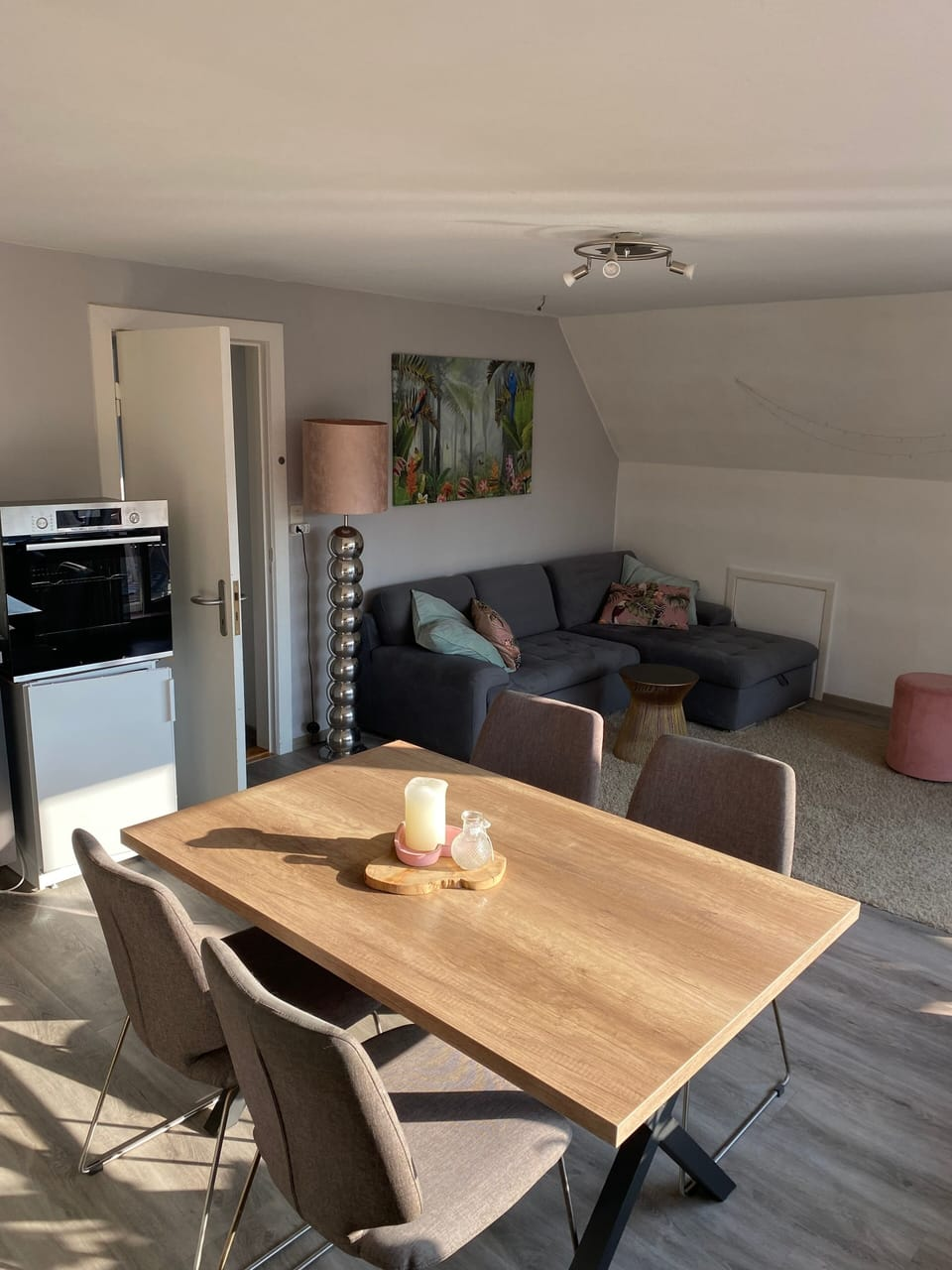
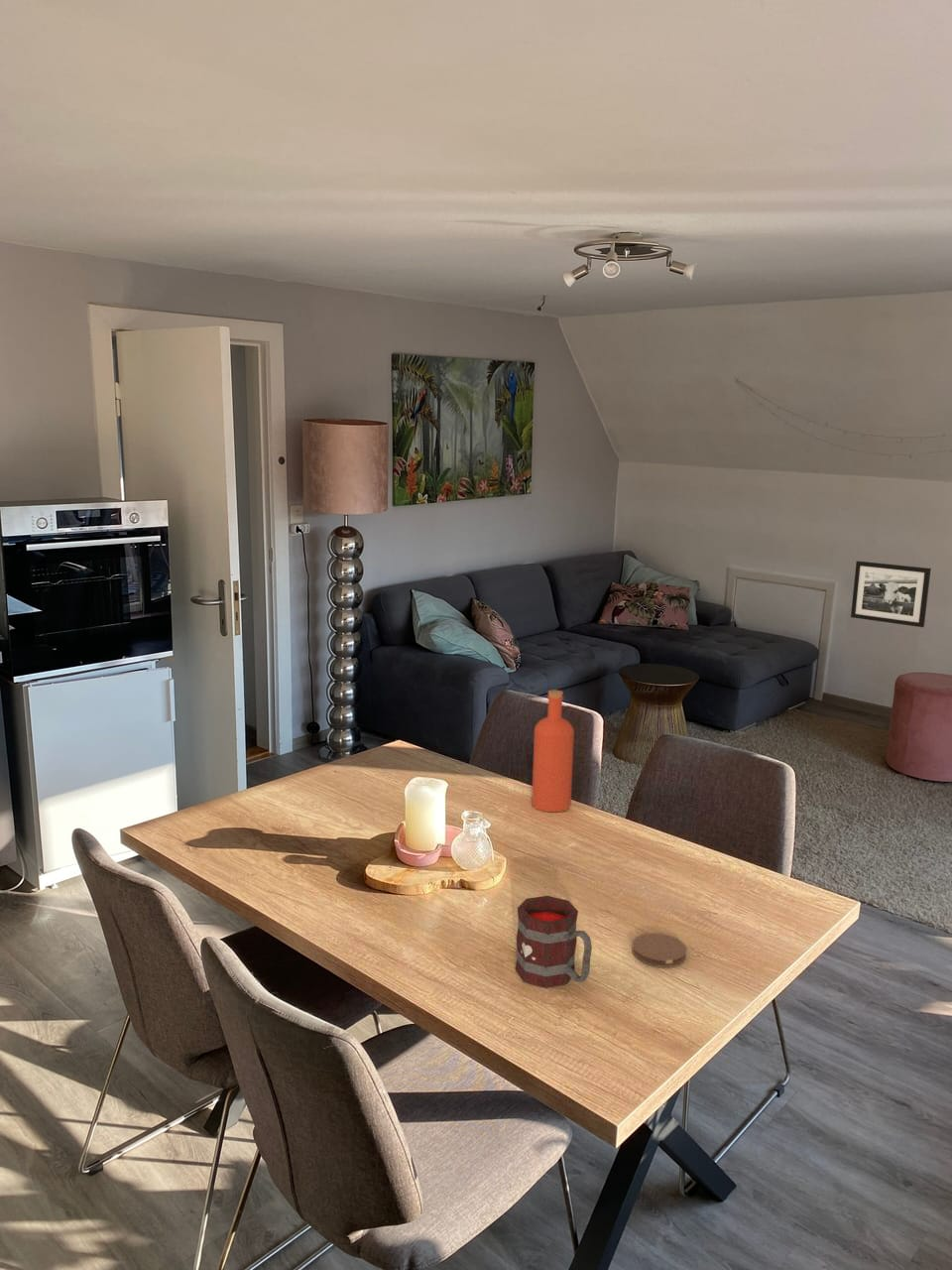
+ picture frame [850,561,932,628]
+ mug [515,895,593,988]
+ bottle [531,690,575,813]
+ coaster [631,932,687,968]
